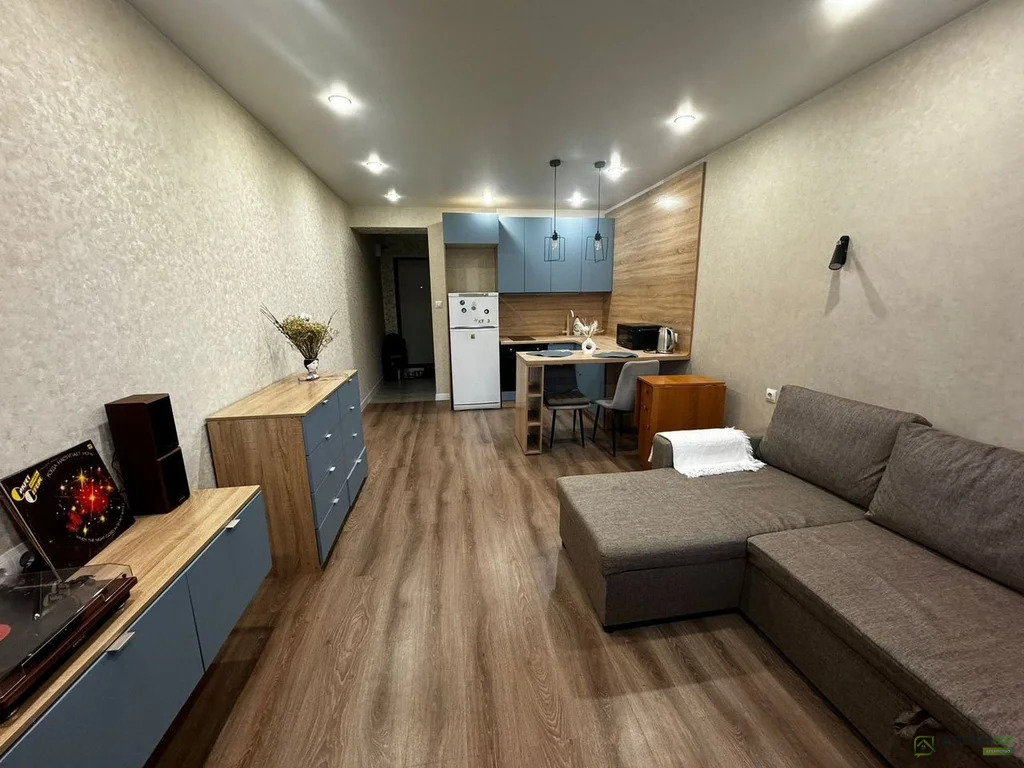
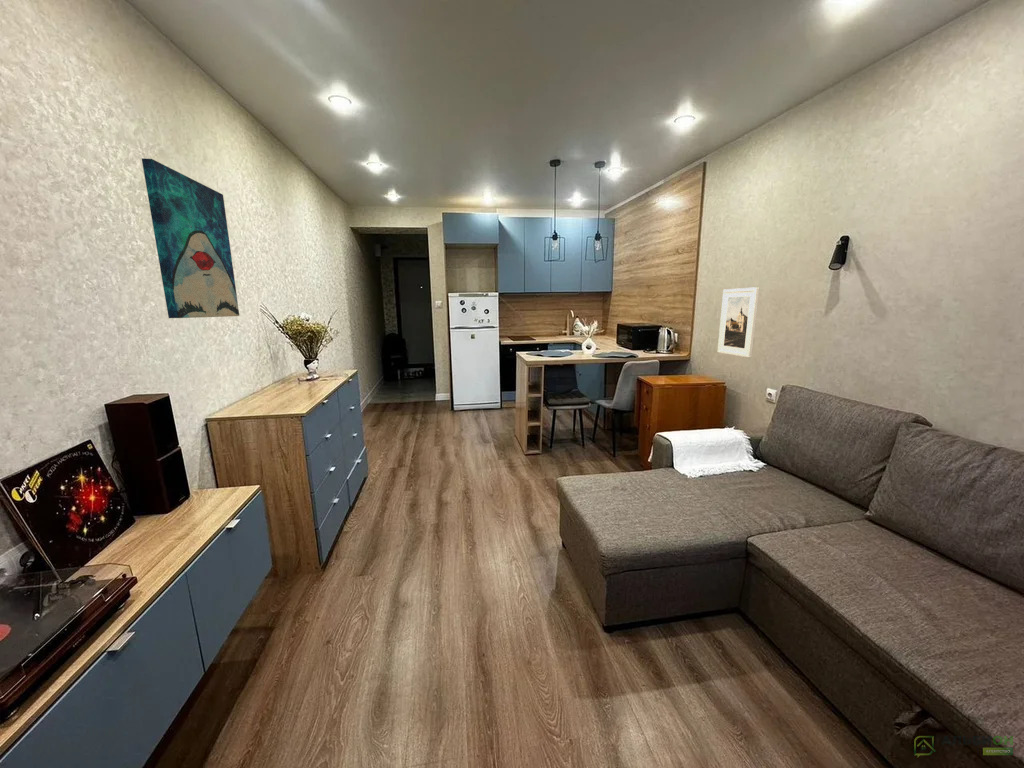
+ wall art [141,157,240,319]
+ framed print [717,286,760,358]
